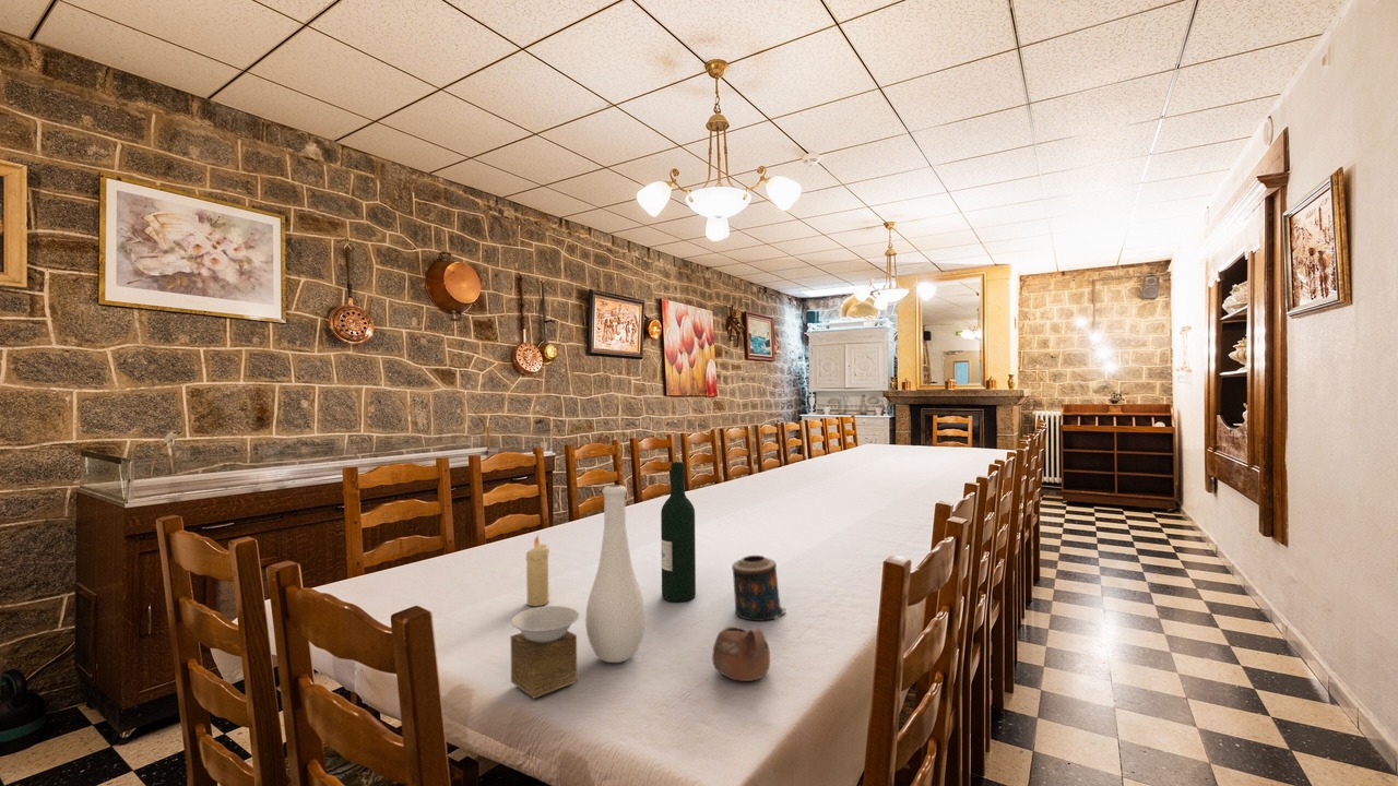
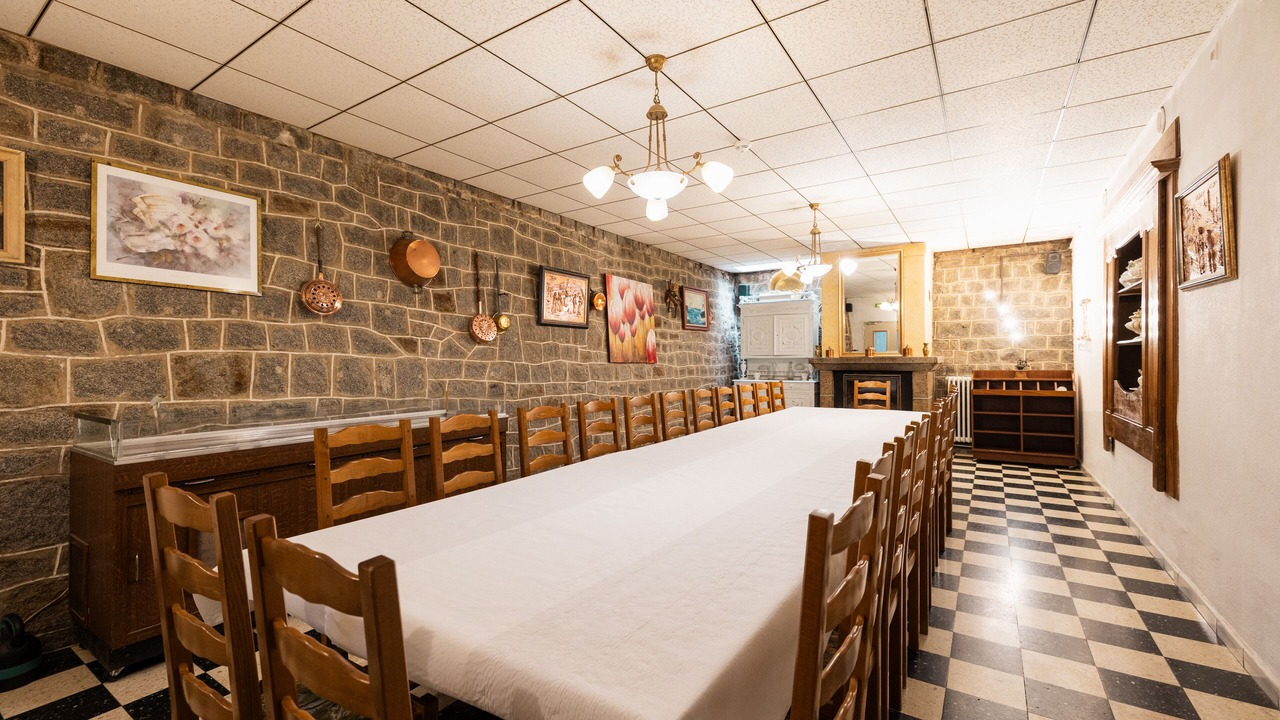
- cup [711,626,771,682]
- vase [510,484,647,700]
- candle [731,555,787,622]
- wine bottle [660,461,697,603]
- candle [525,534,550,607]
